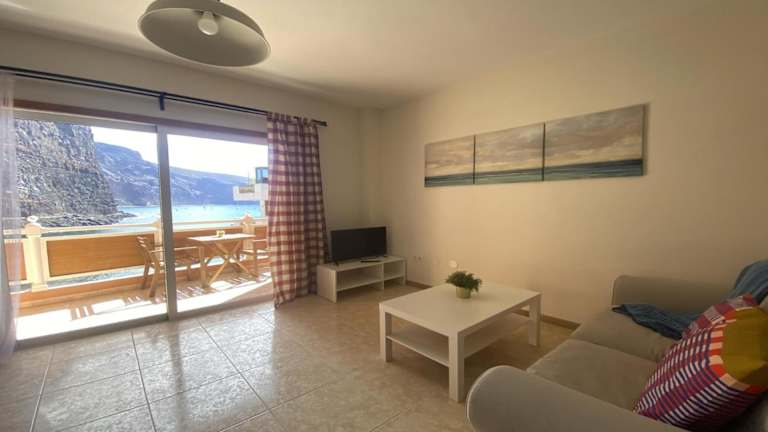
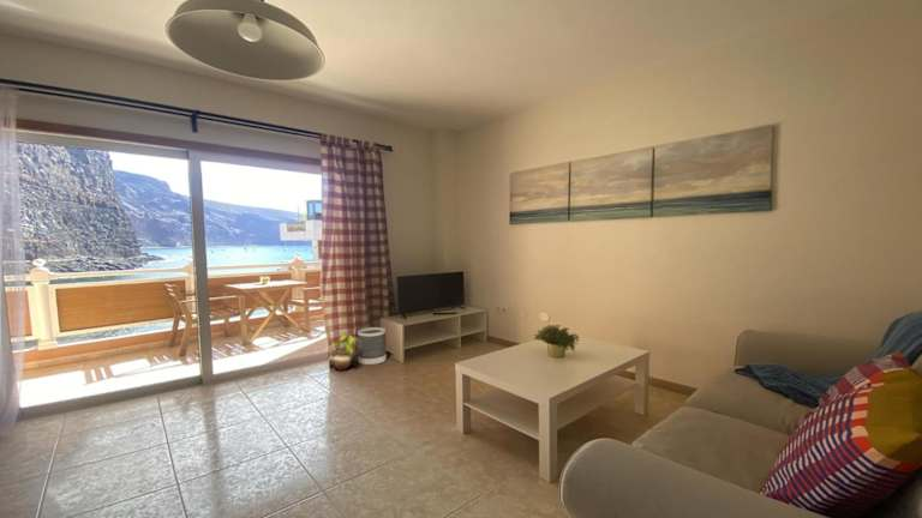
+ wastebasket [357,326,388,366]
+ potted plant [328,331,361,372]
